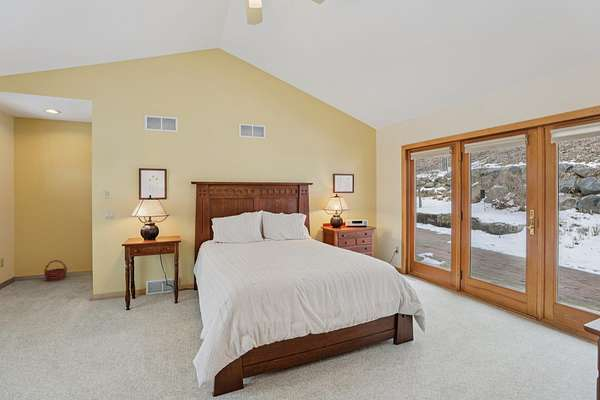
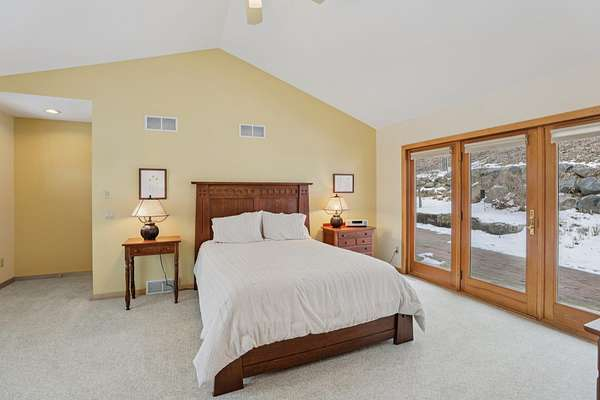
- basket [43,259,68,282]
